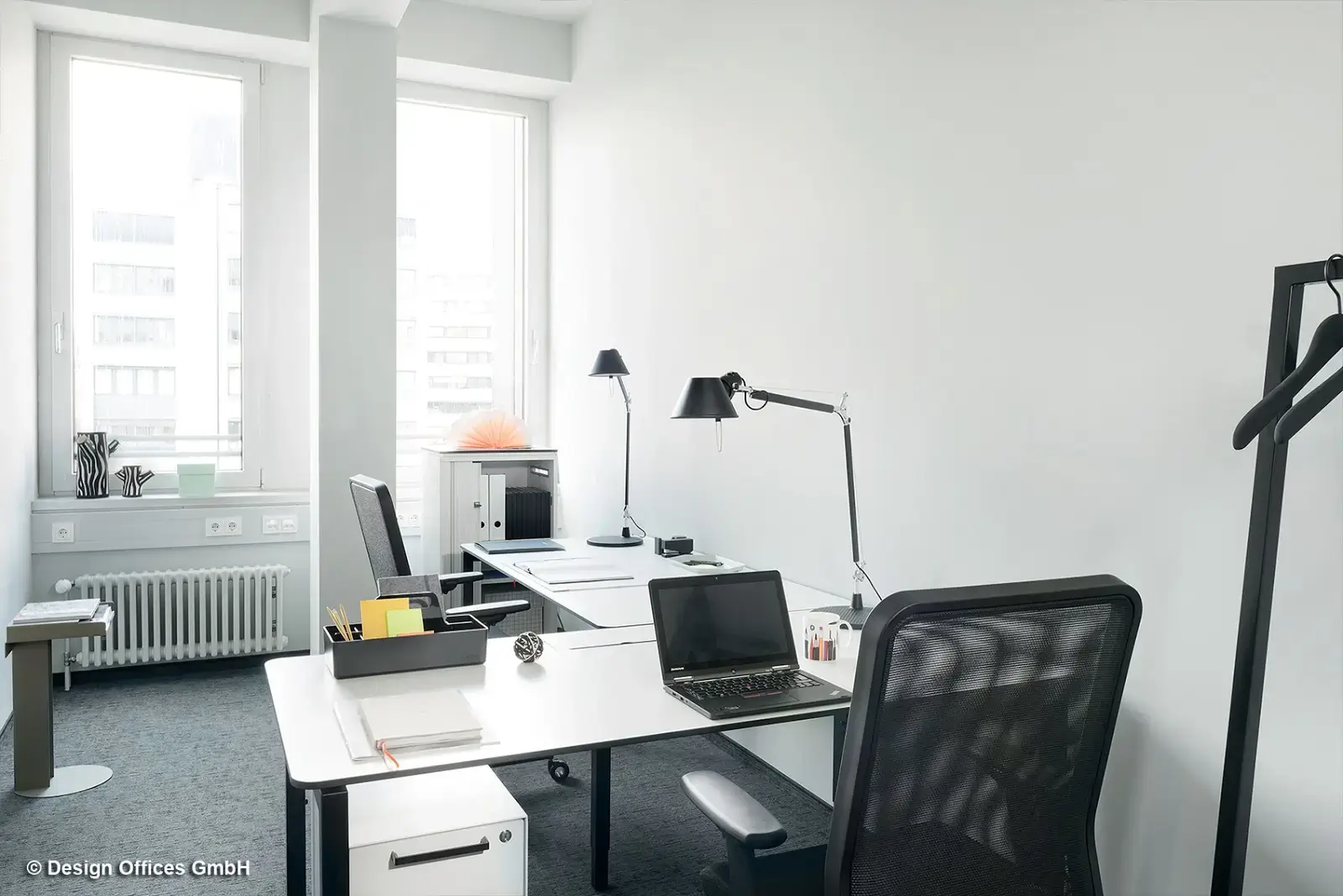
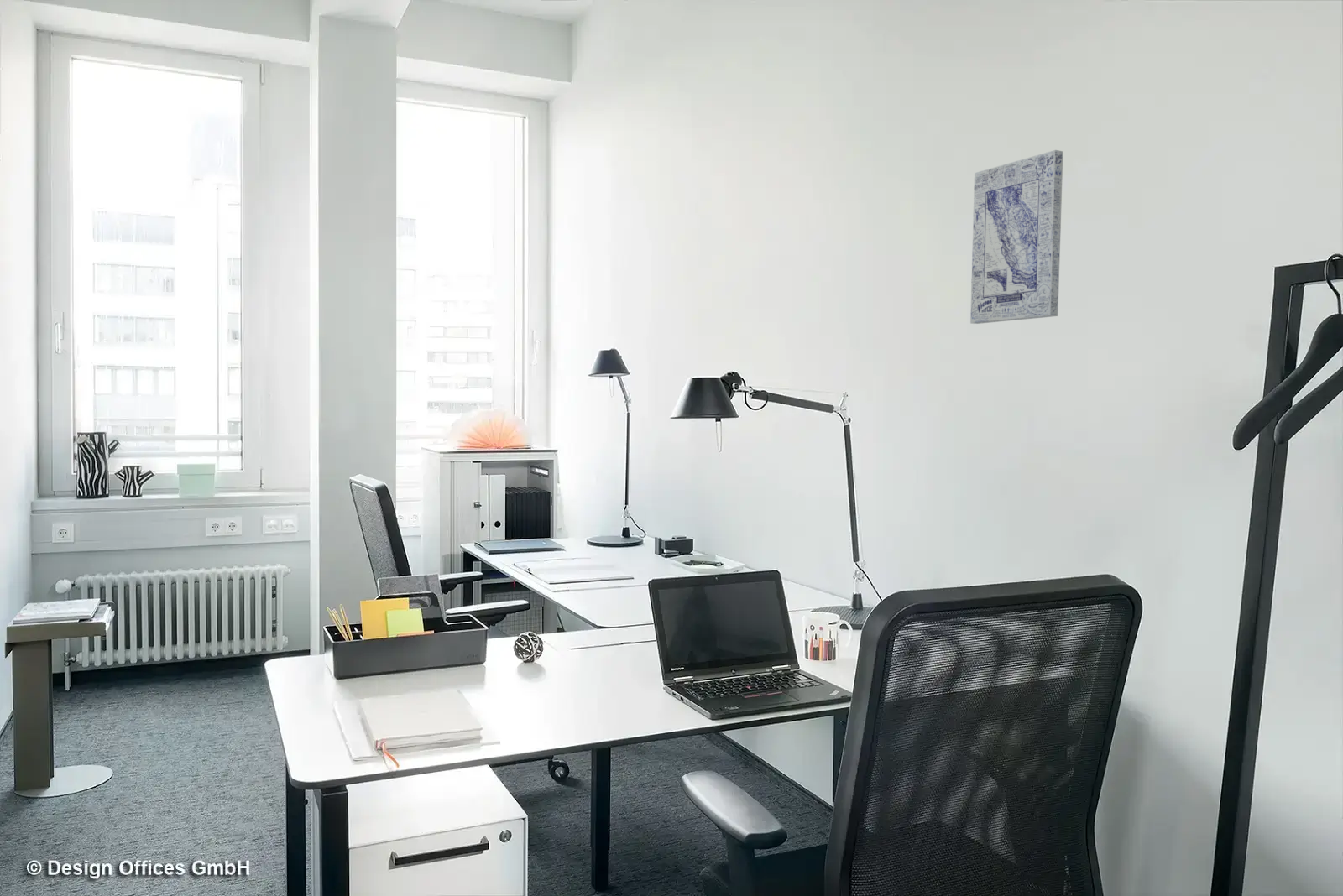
+ wall art [969,149,1063,325]
